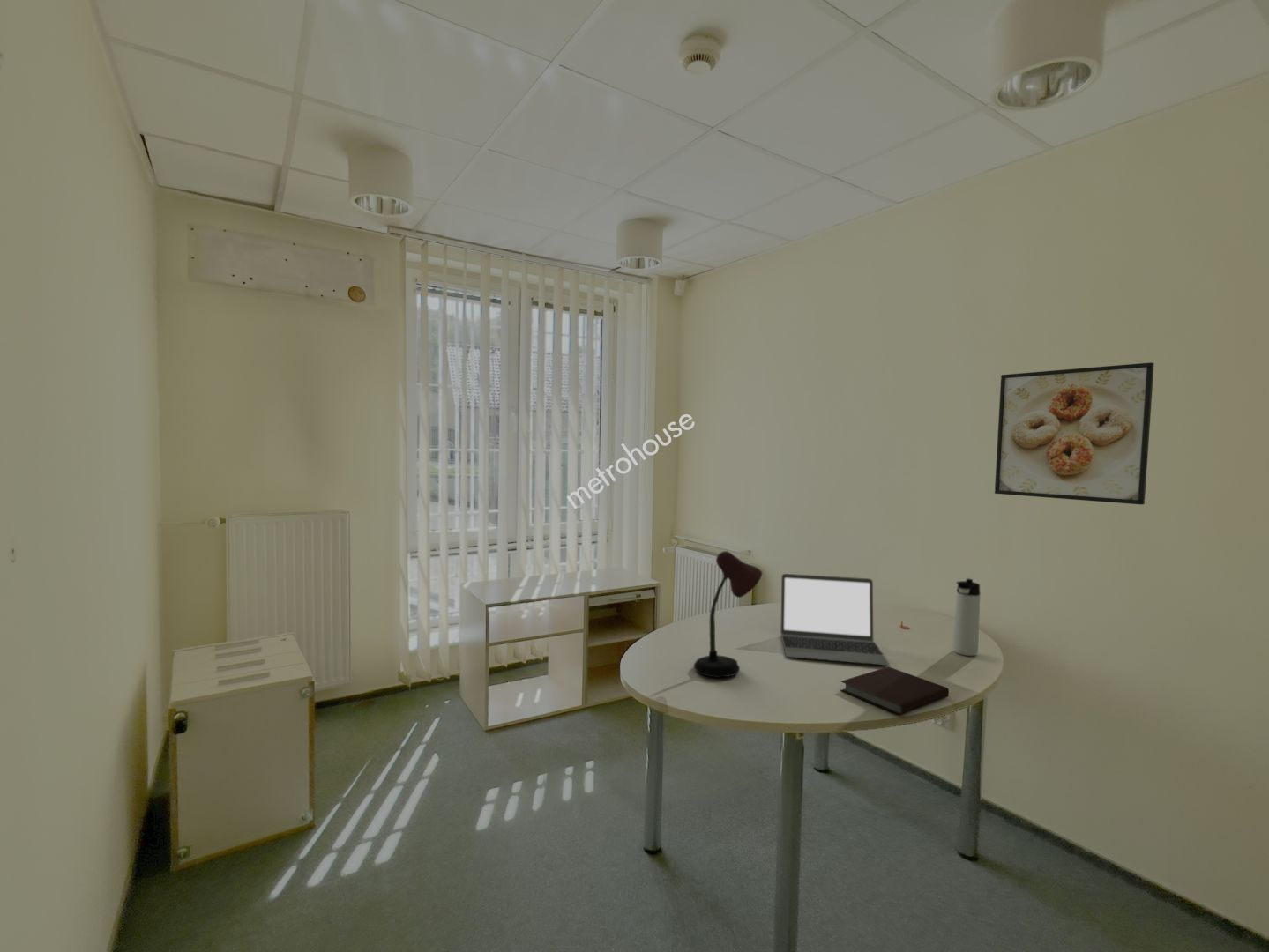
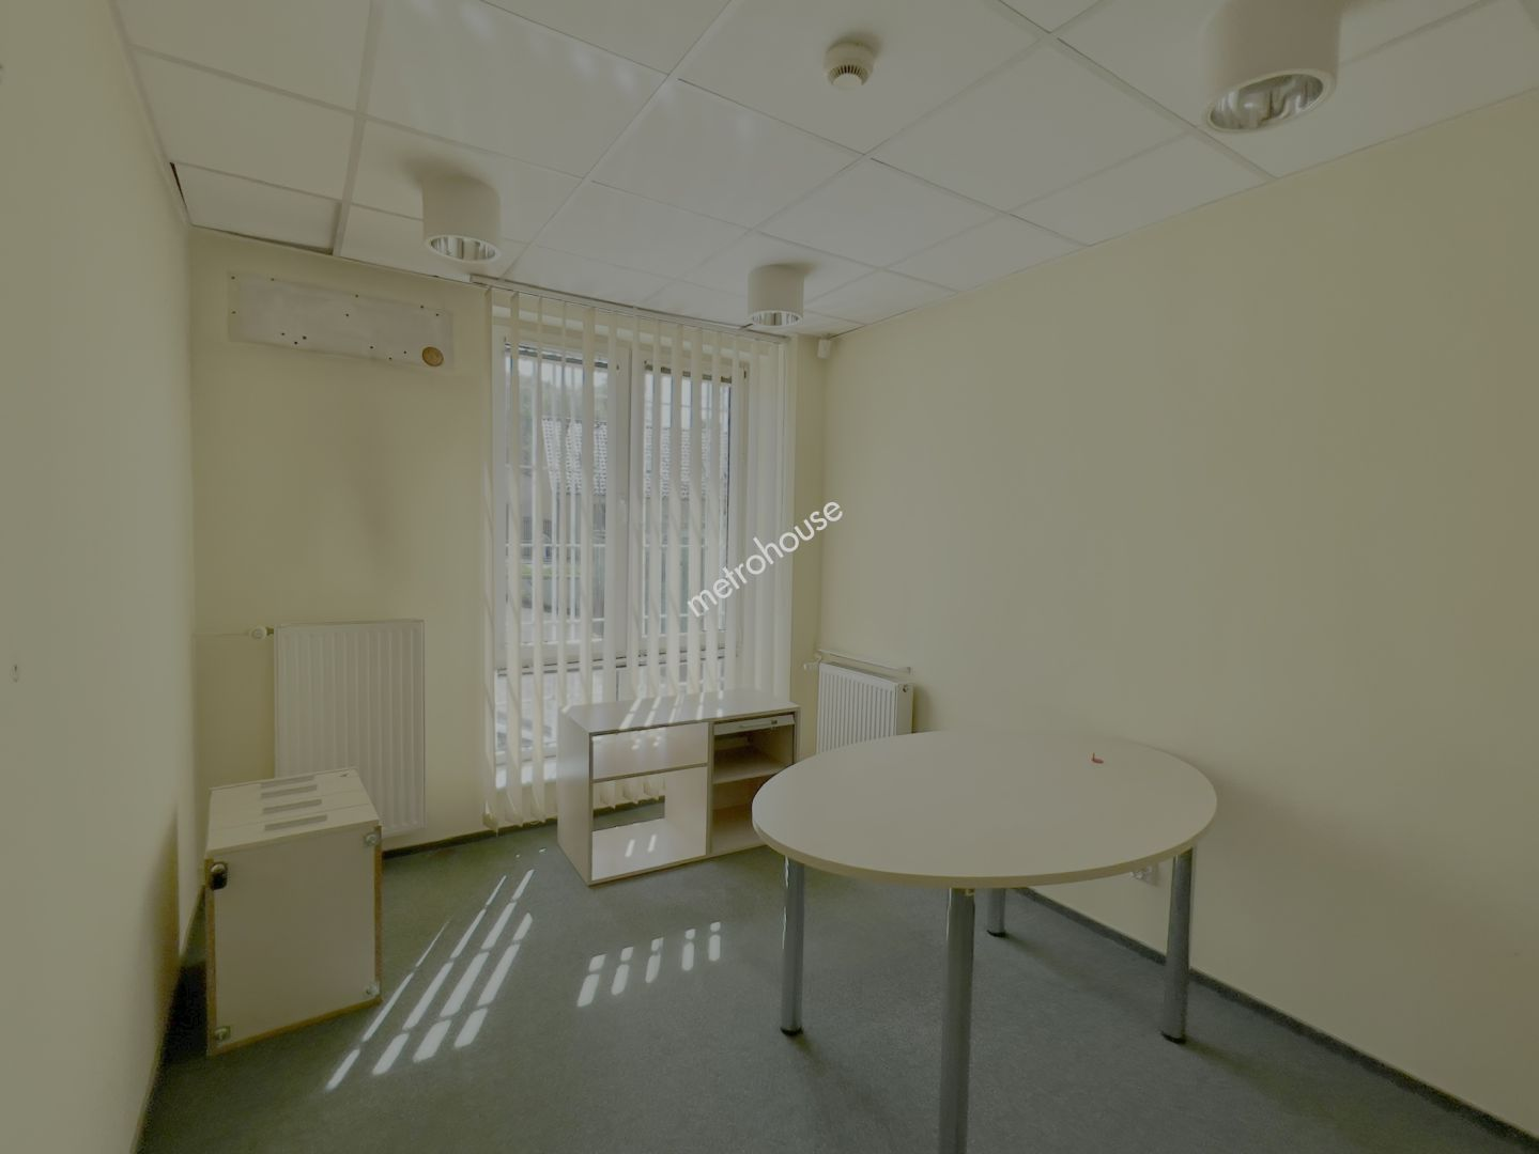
- laptop [780,573,890,666]
- thermos bottle [952,577,982,657]
- desk lamp [693,550,763,679]
- notebook [840,666,950,716]
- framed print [994,361,1155,506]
